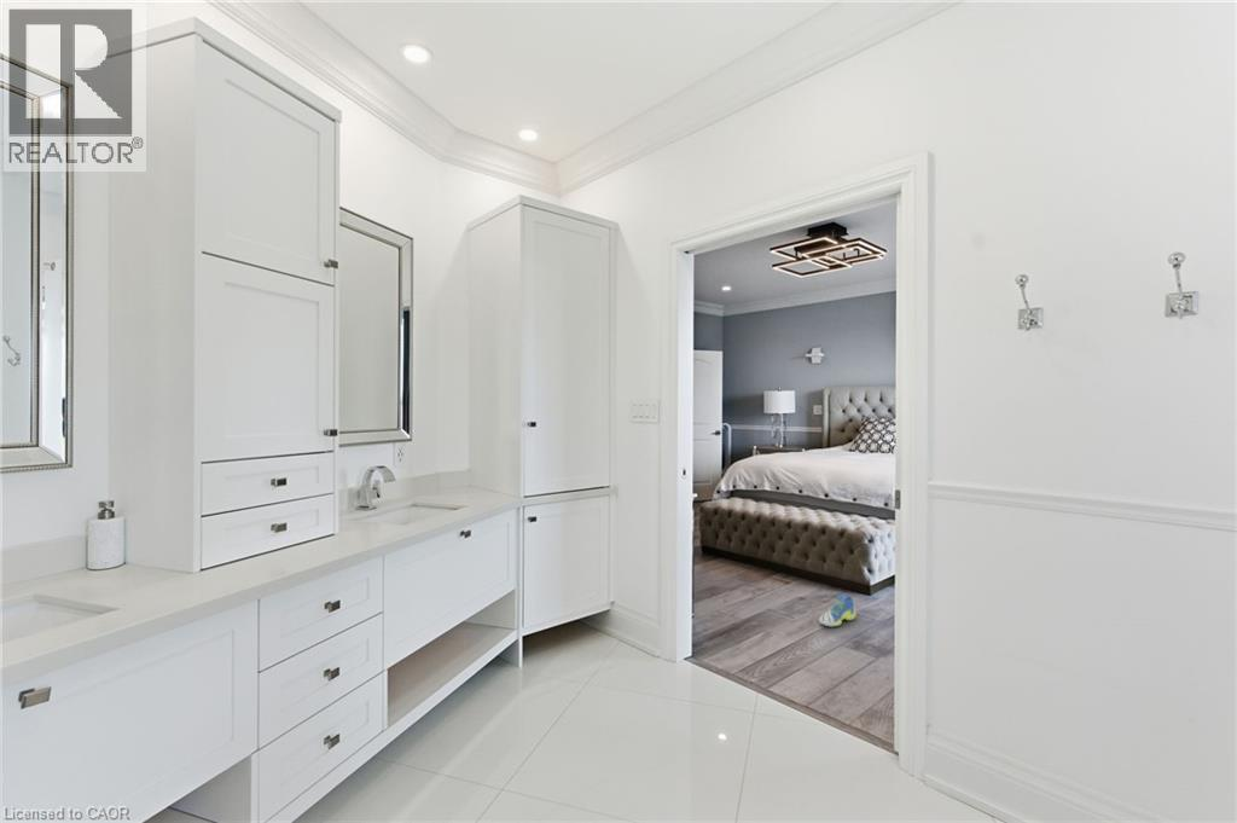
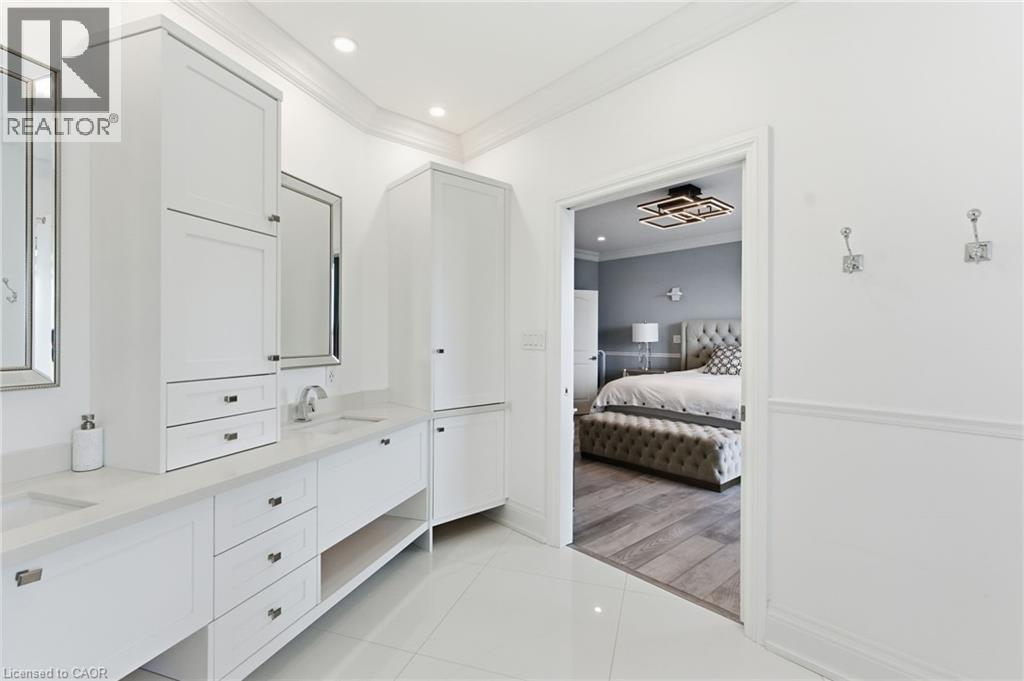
- sneaker [818,593,858,627]
